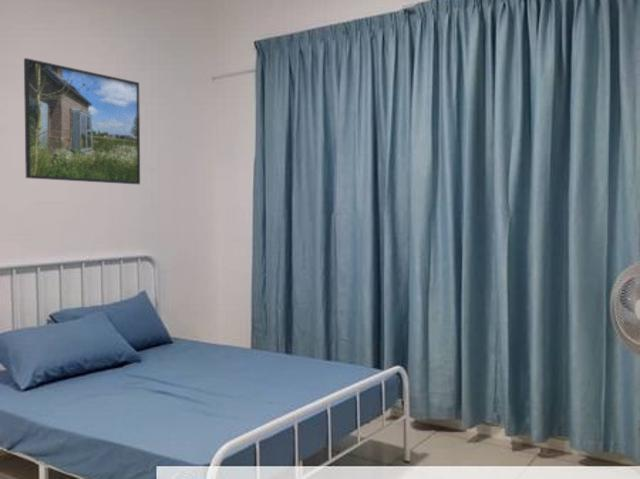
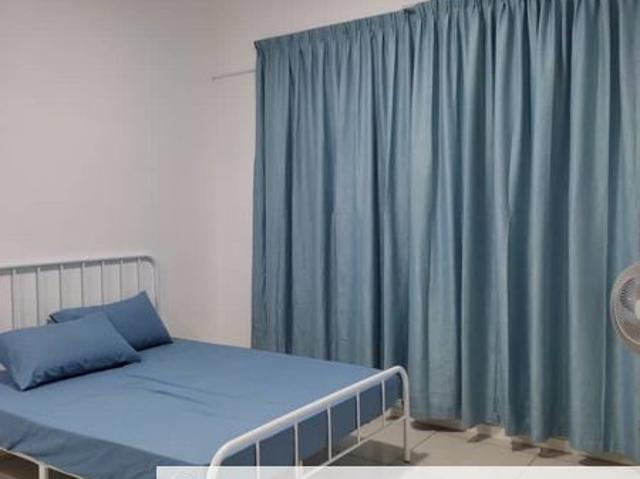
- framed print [23,57,141,185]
